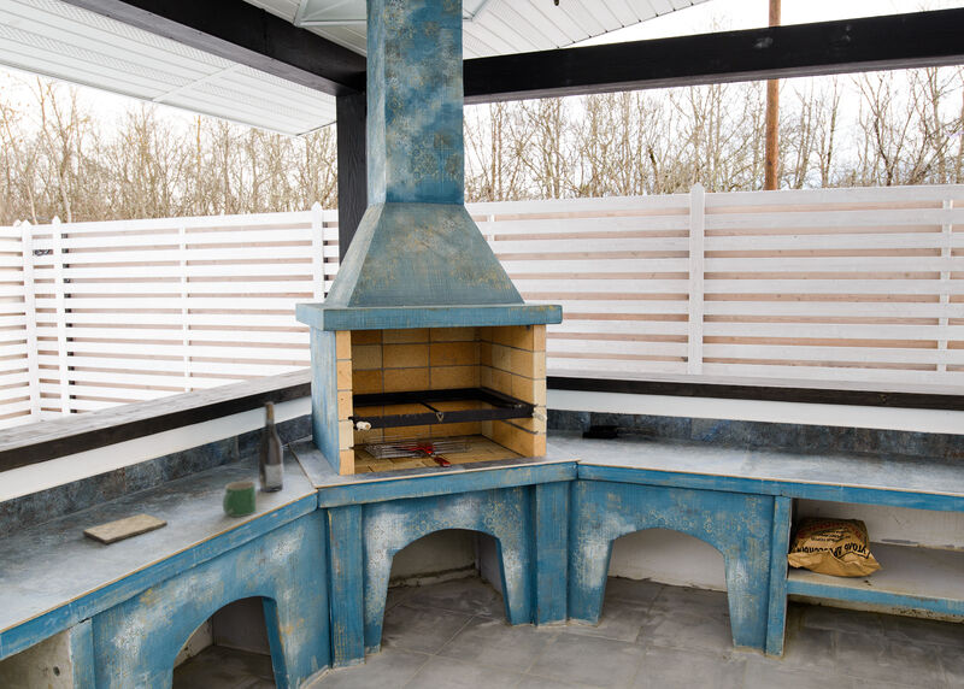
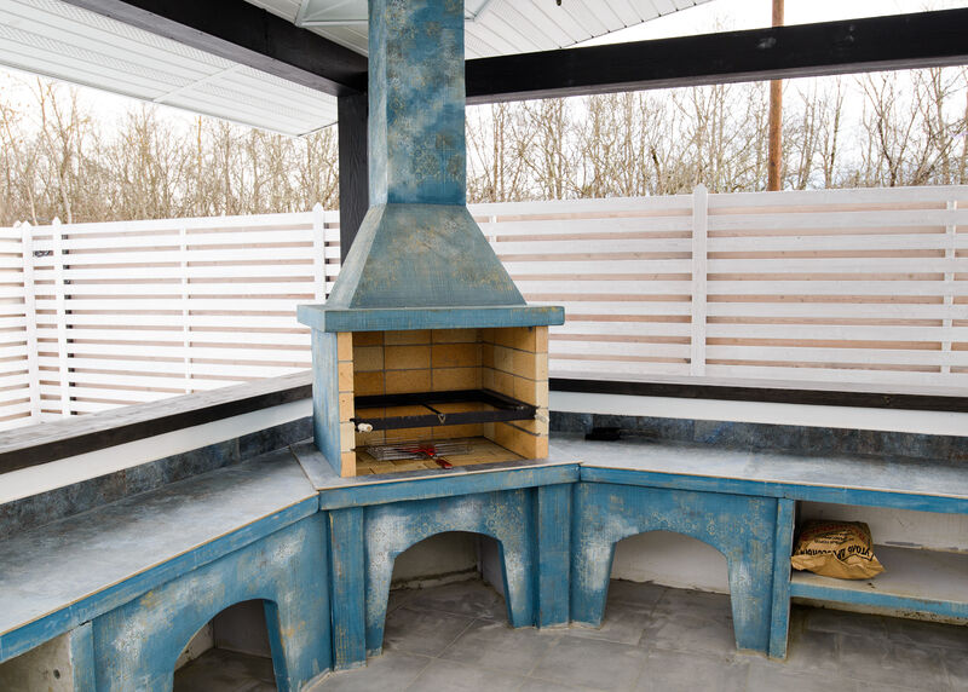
- cutting board [82,512,169,544]
- mug [222,479,258,518]
- wine bottle [258,401,284,493]
